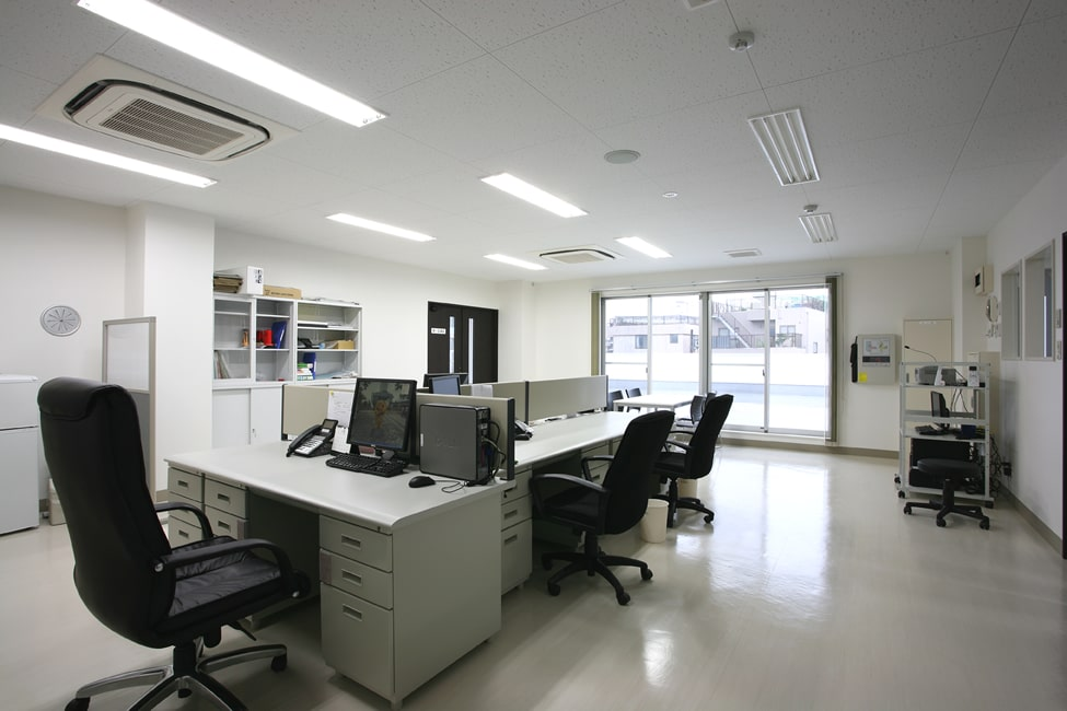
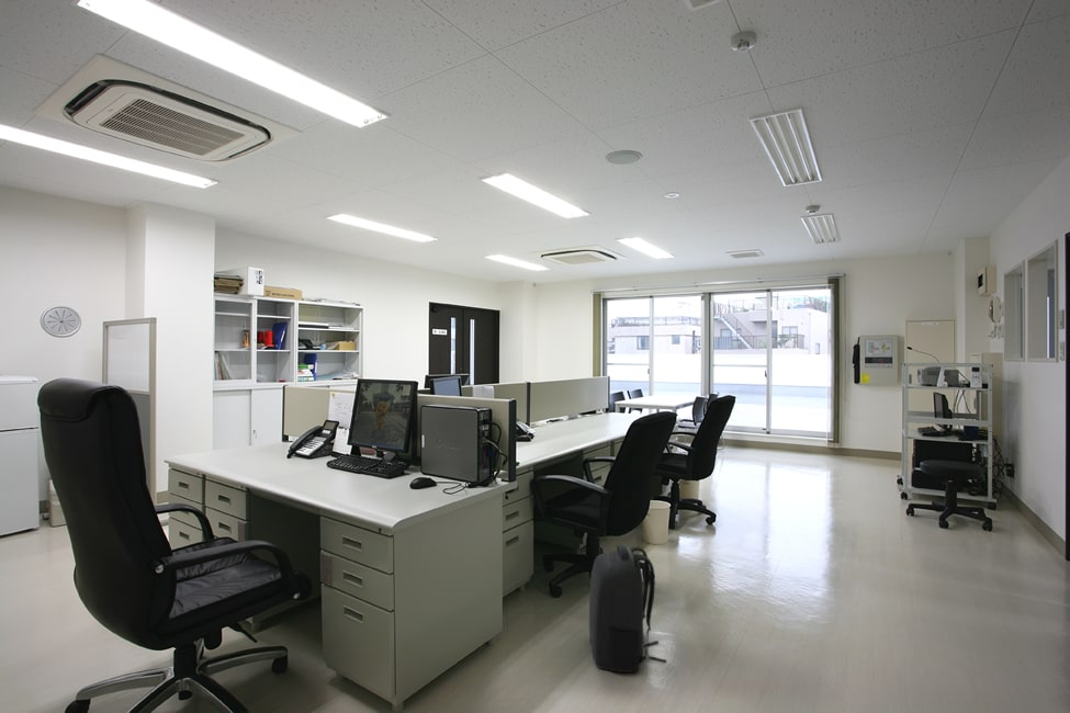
+ backpack [588,542,667,674]
